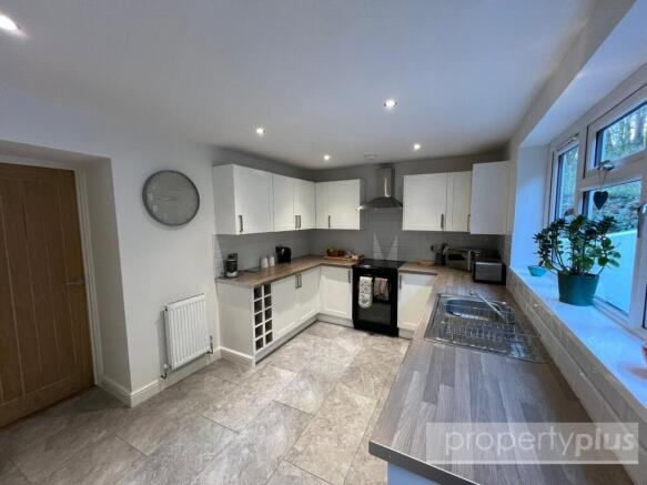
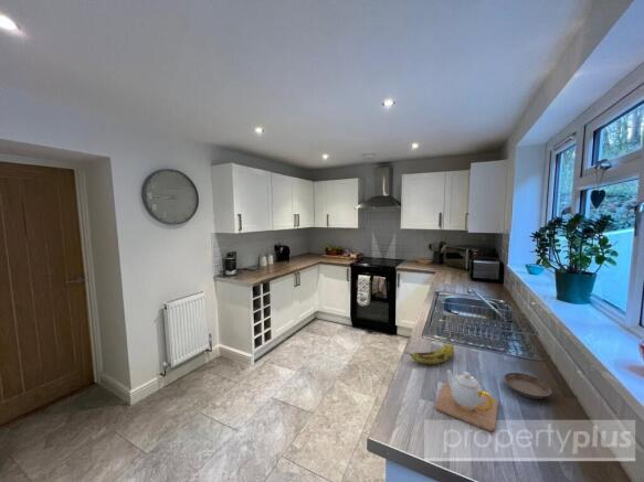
+ saucer [503,372,552,399]
+ fruit [405,343,455,365]
+ teapot [434,368,499,432]
